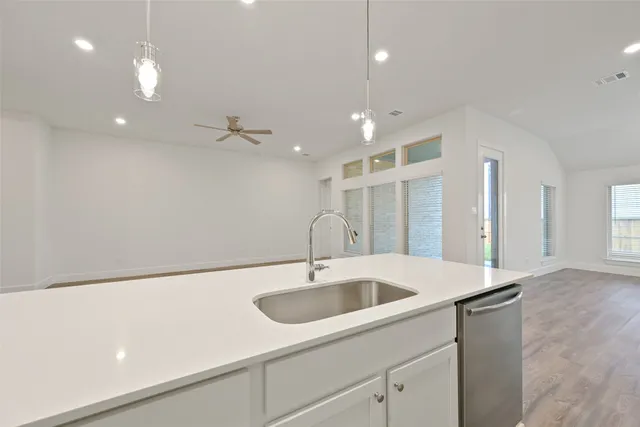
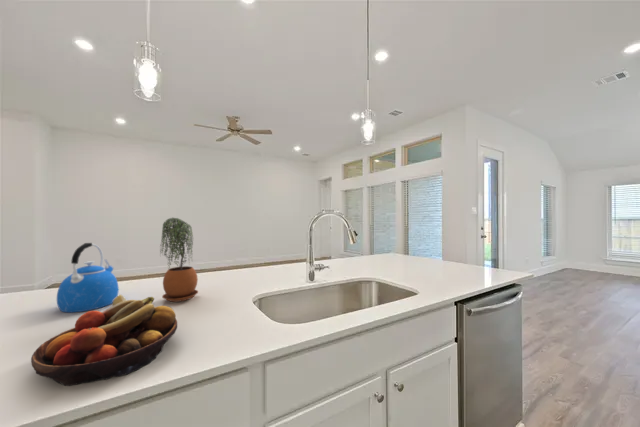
+ kettle [56,242,120,313]
+ fruit bowl [30,294,178,387]
+ potted plant [159,217,199,303]
